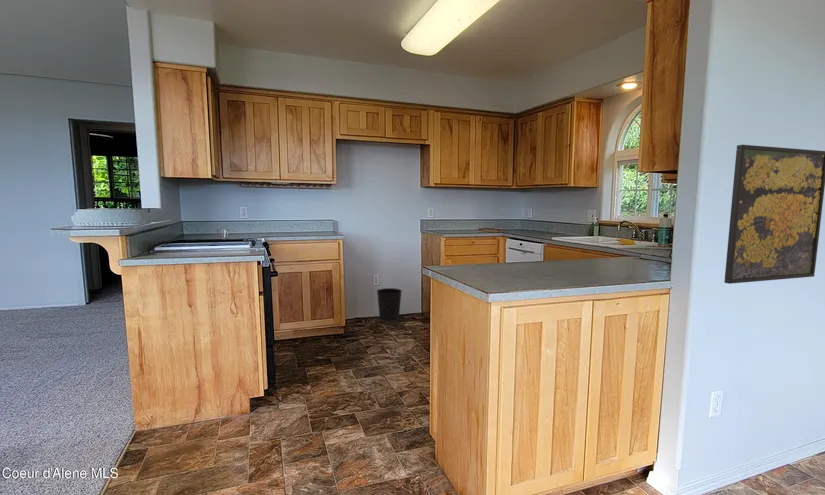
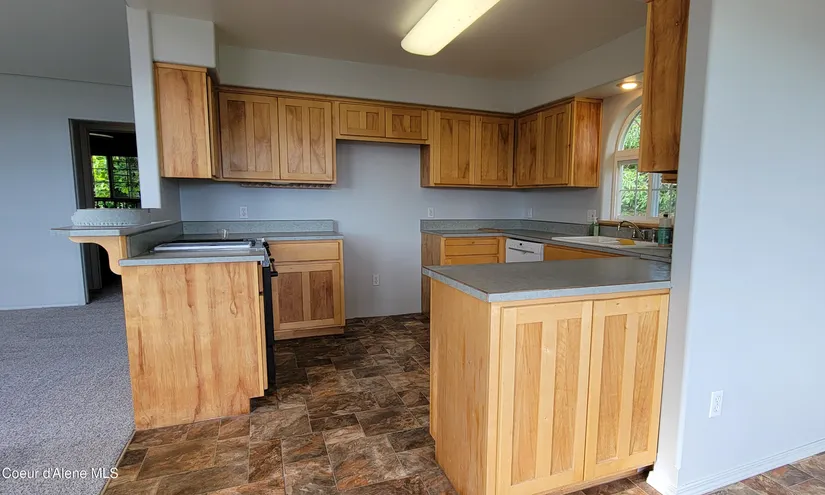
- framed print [723,144,825,285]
- wastebasket [376,287,403,323]
